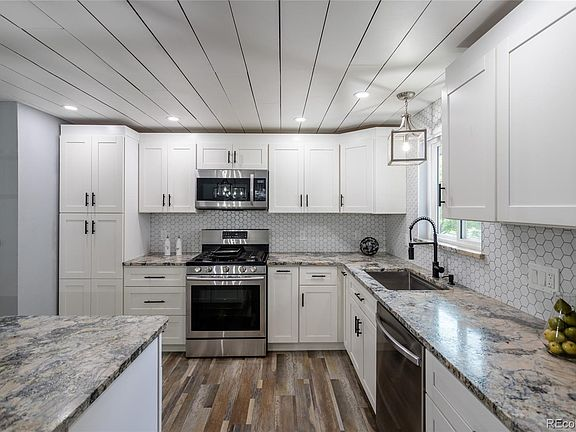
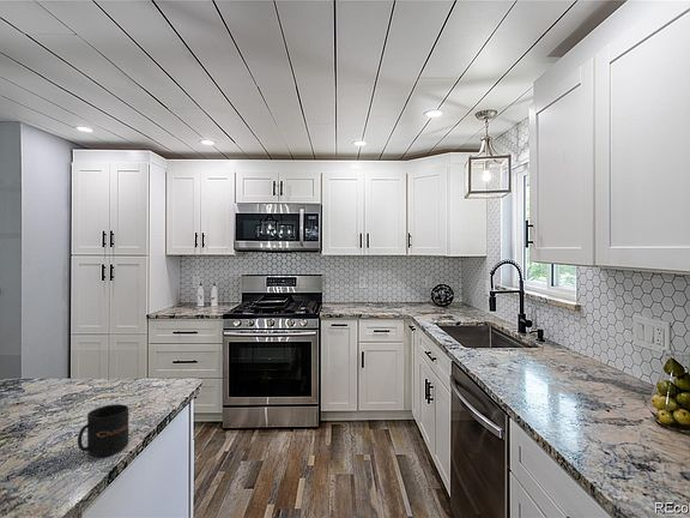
+ mug [77,403,131,458]
